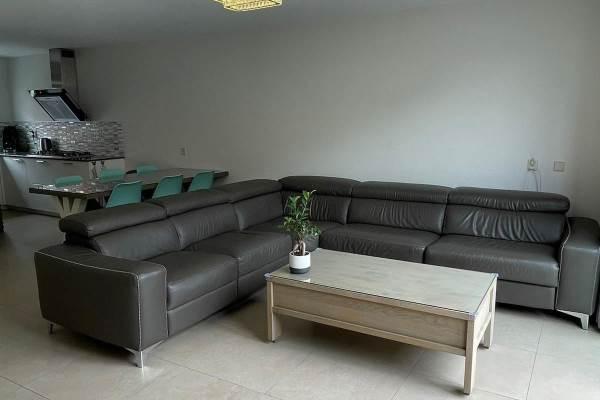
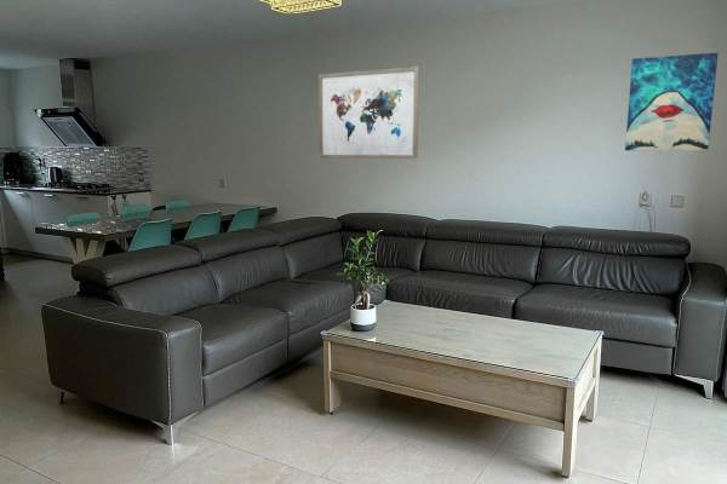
+ wall art [317,65,420,160]
+ wall art [624,52,720,151]
